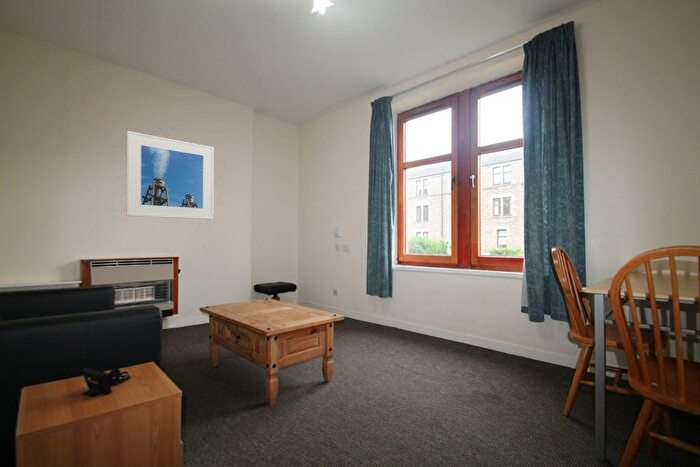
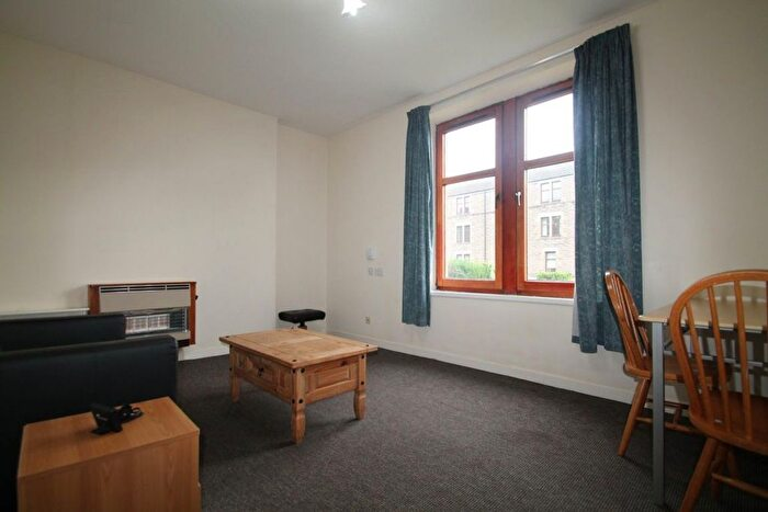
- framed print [125,130,215,220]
